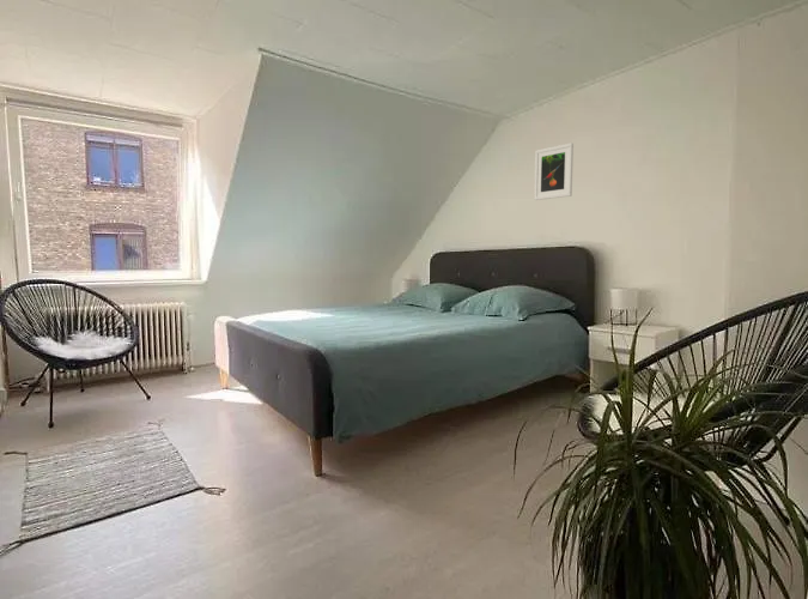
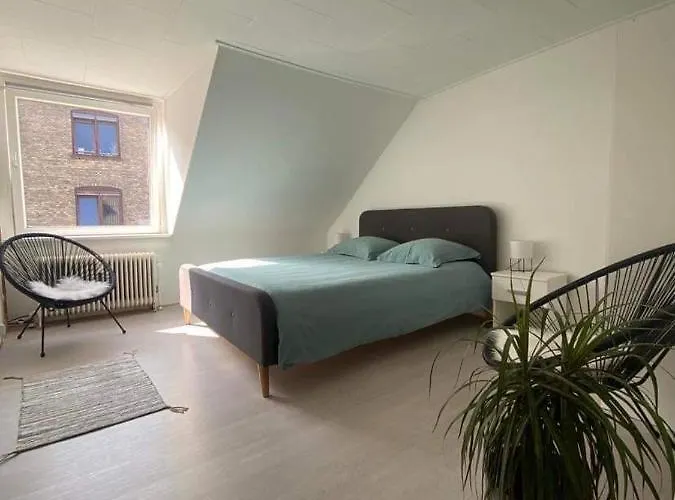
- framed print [533,141,575,201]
